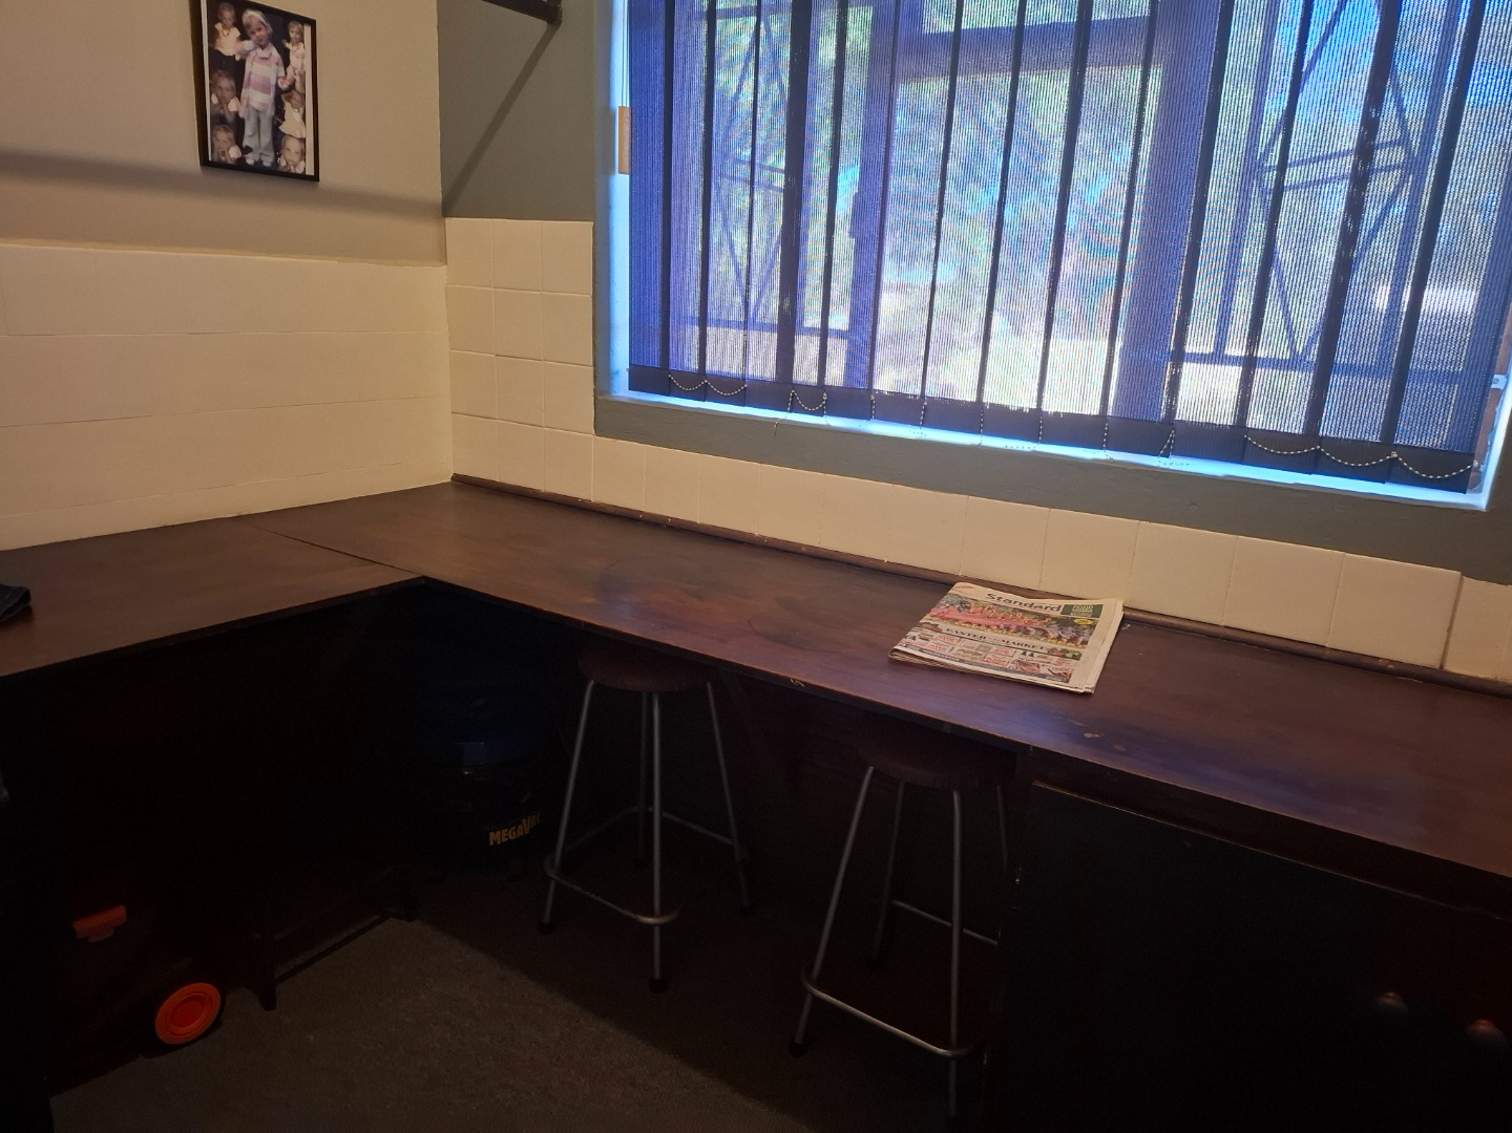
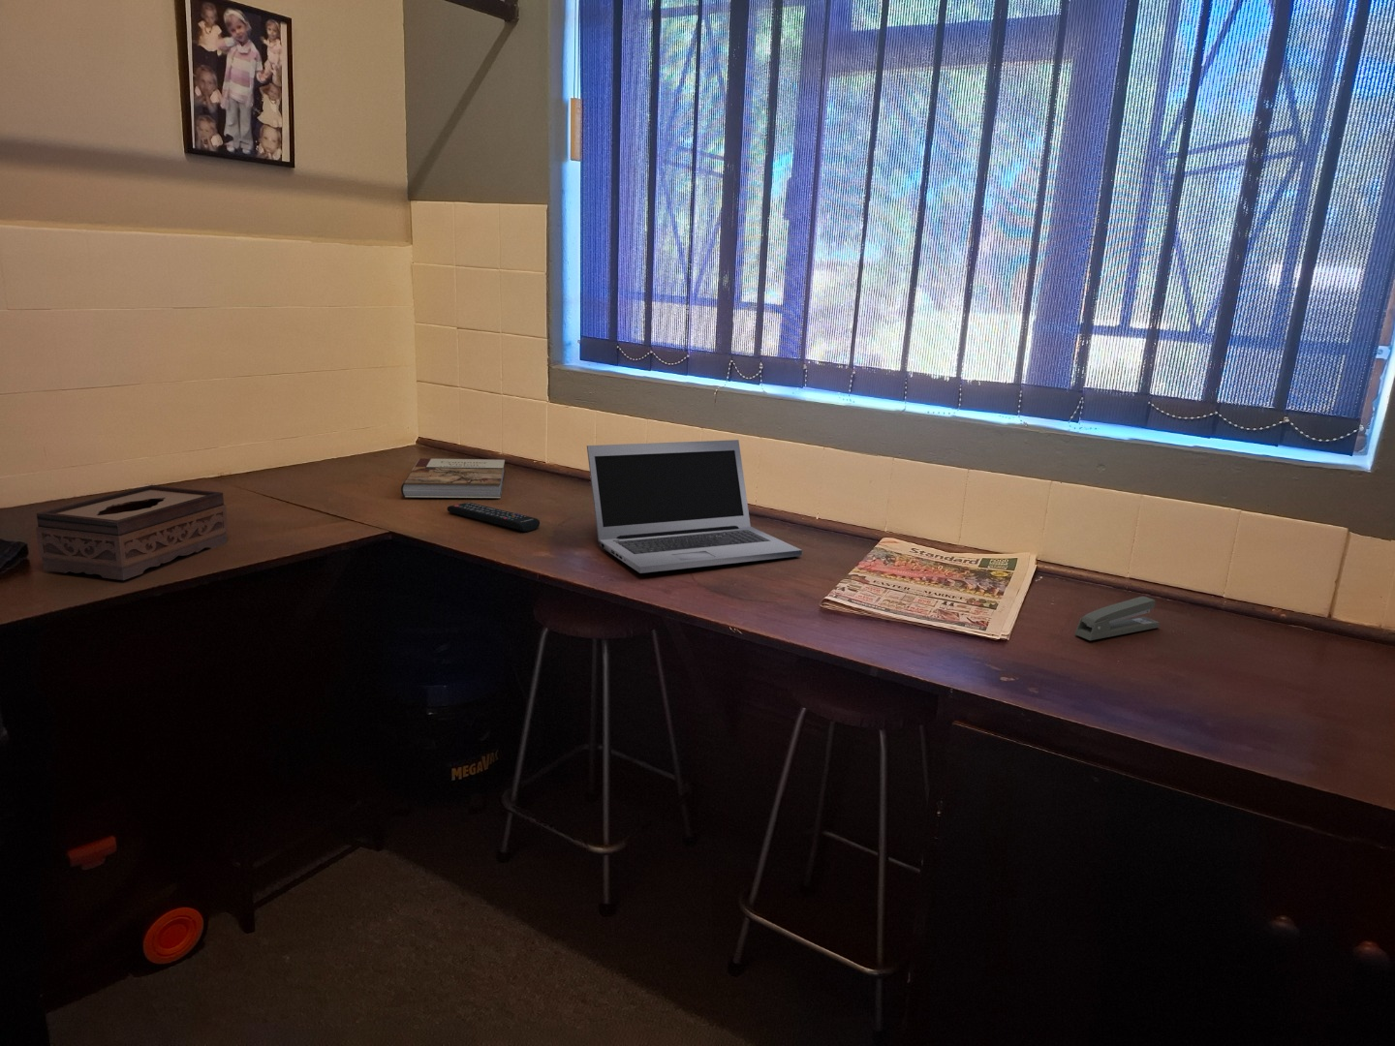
+ book [400,457,505,499]
+ laptop [587,438,803,575]
+ tissue box [35,485,228,581]
+ remote control [446,502,540,533]
+ stapler [1074,596,1161,642]
